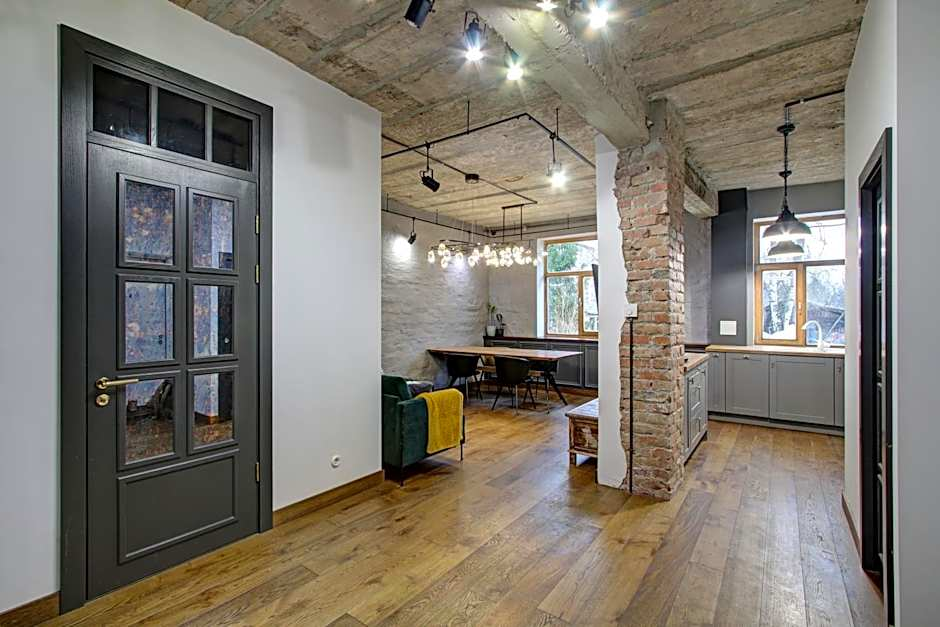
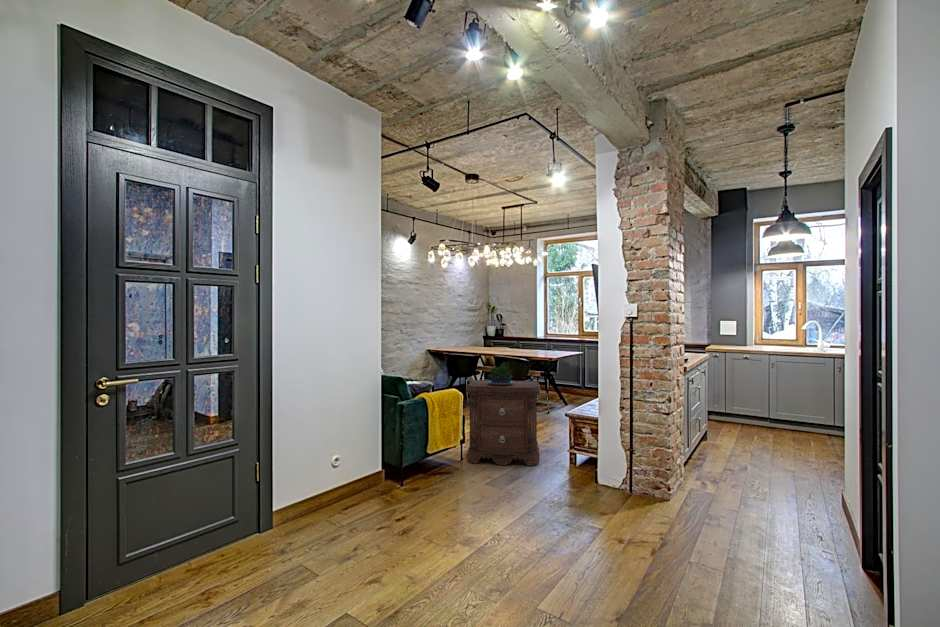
+ nightstand [465,379,541,467]
+ potted plant [487,361,515,385]
